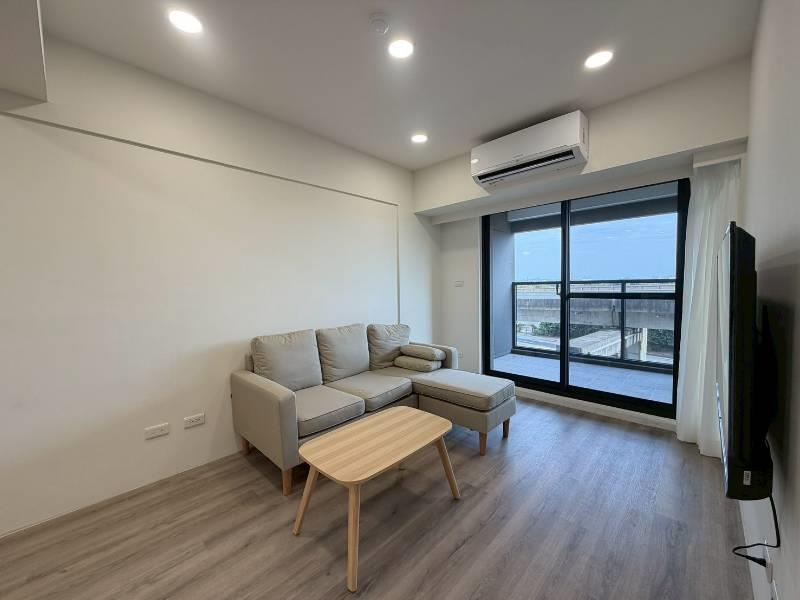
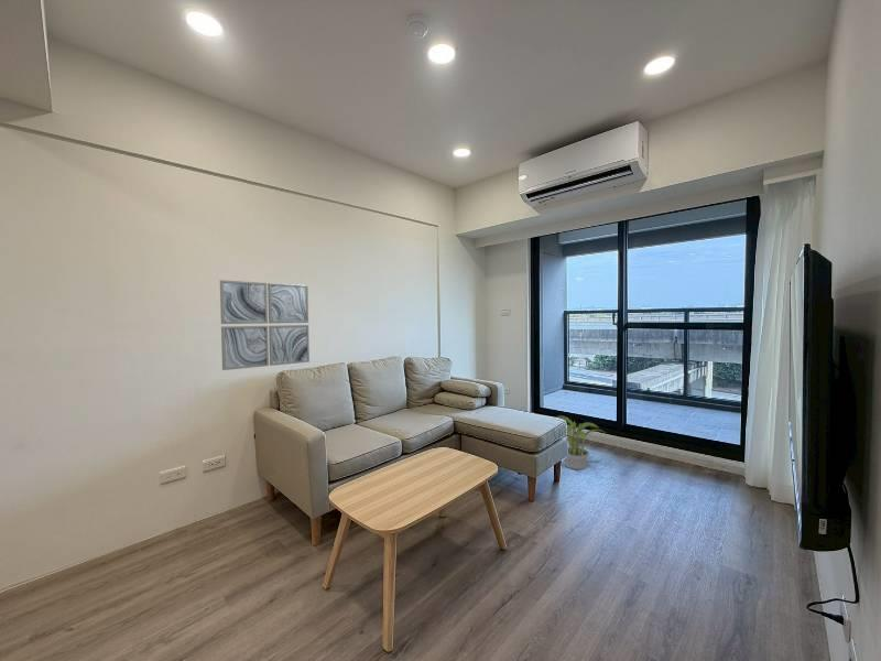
+ potted plant [554,415,607,470]
+ wall art [219,279,311,371]
